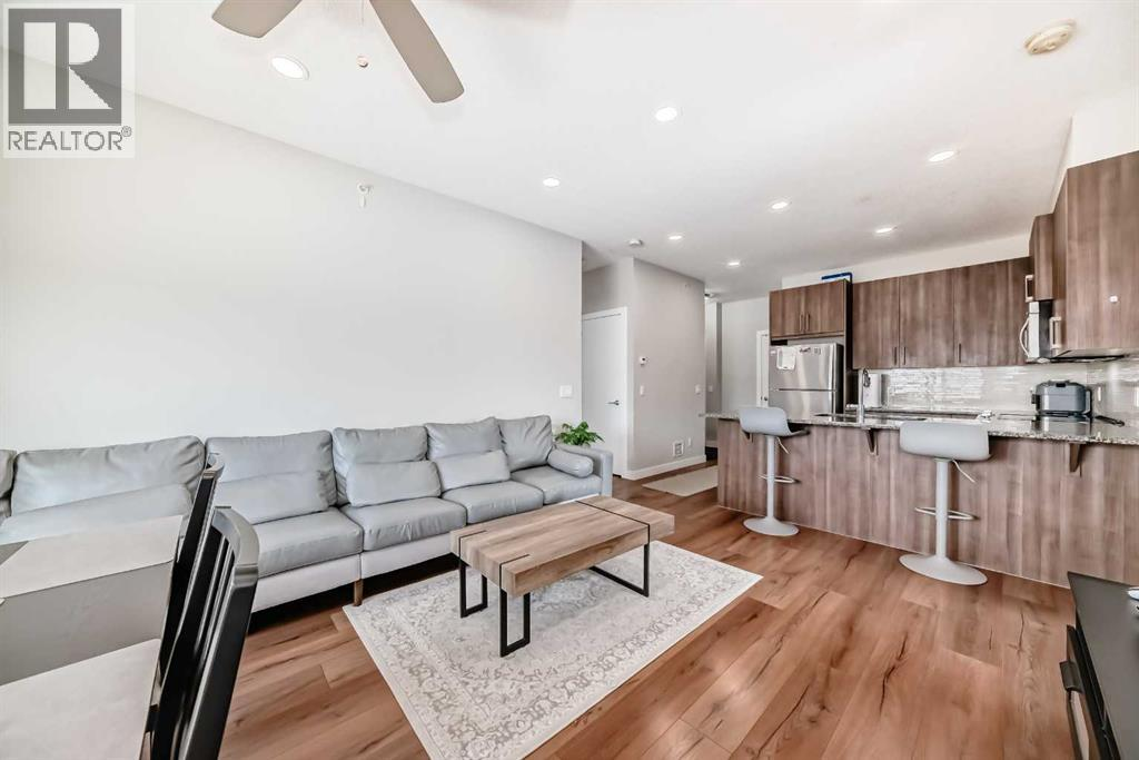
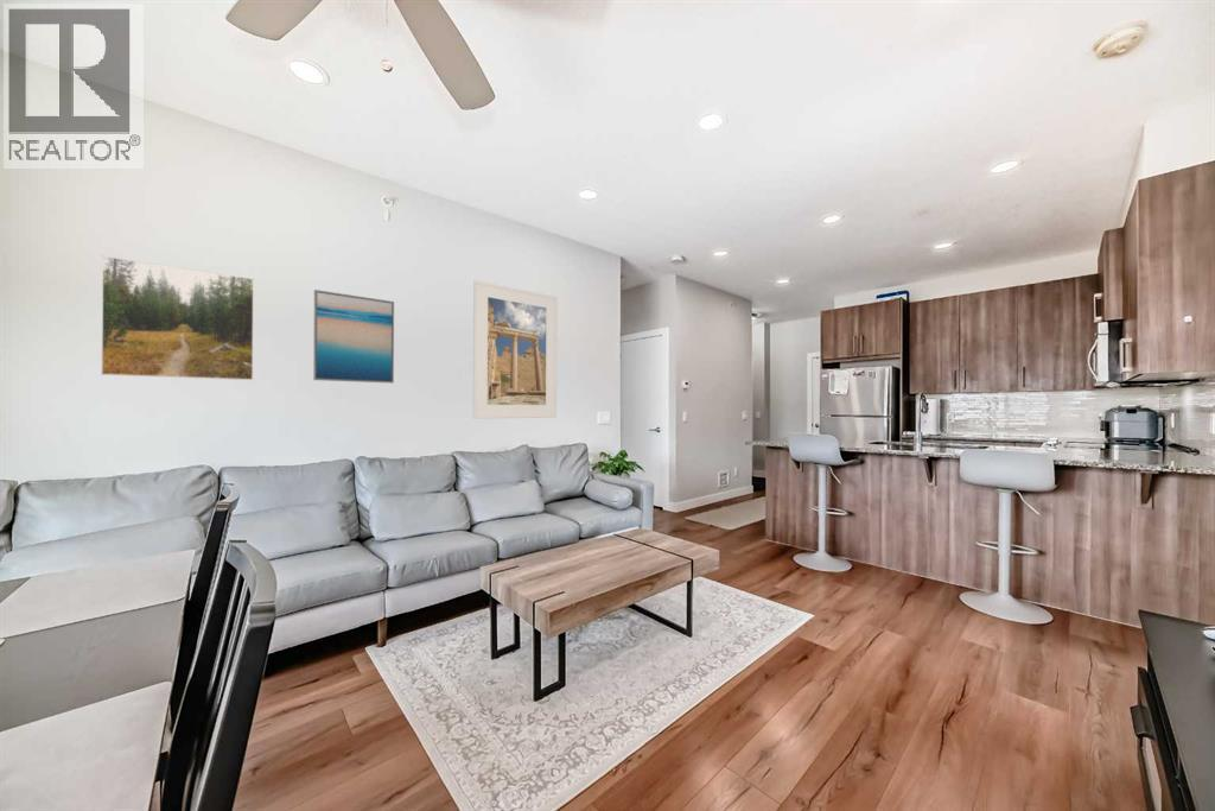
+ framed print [472,279,559,420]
+ wall art [312,289,395,385]
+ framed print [100,254,255,381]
